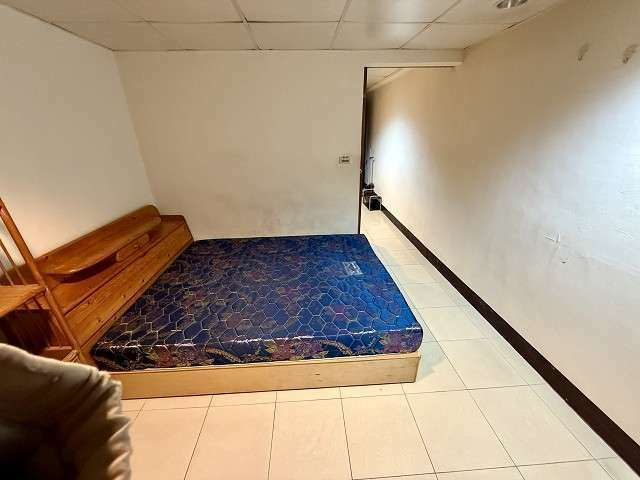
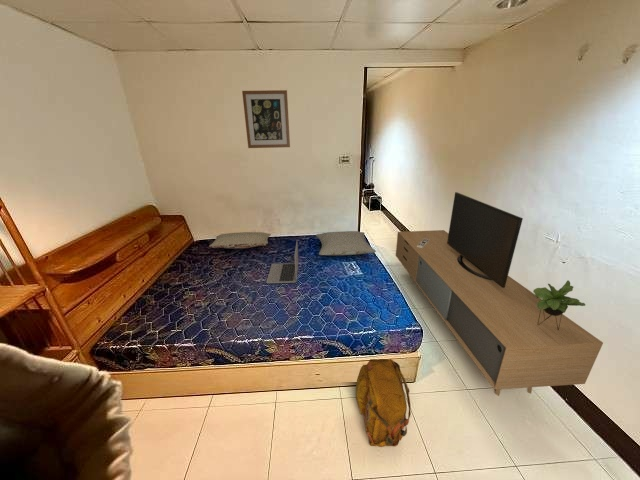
+ wall art [241,89,291,149]
+ laptop [265,241,299,284]
+ media console [395,191,604,397]
+ pillow [208,231,272,250]
+ pillow [315,230,377,256]
+ backpack [355,358,412,448]
